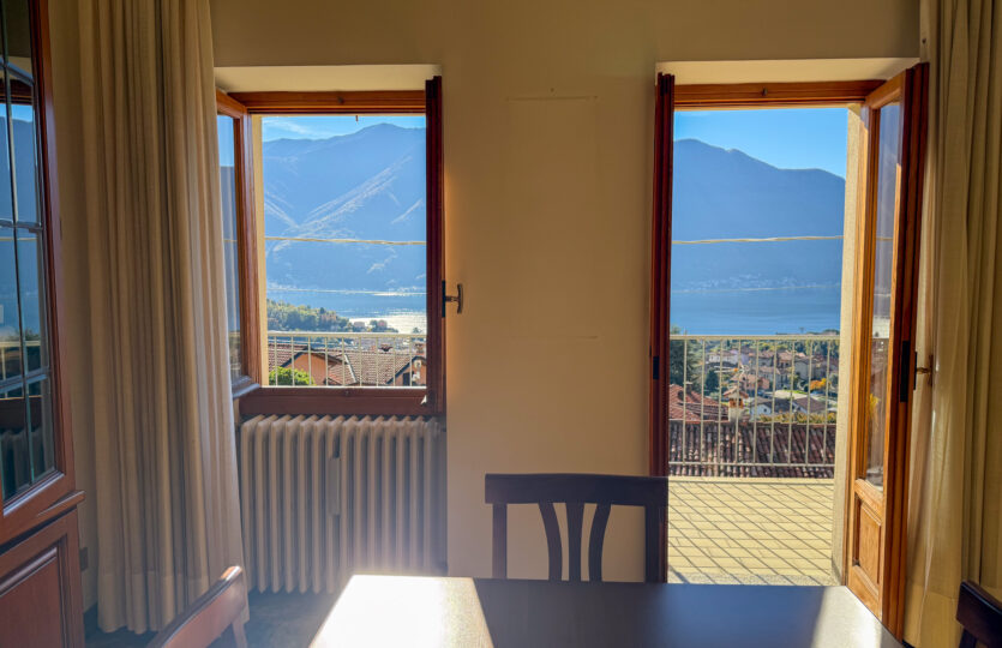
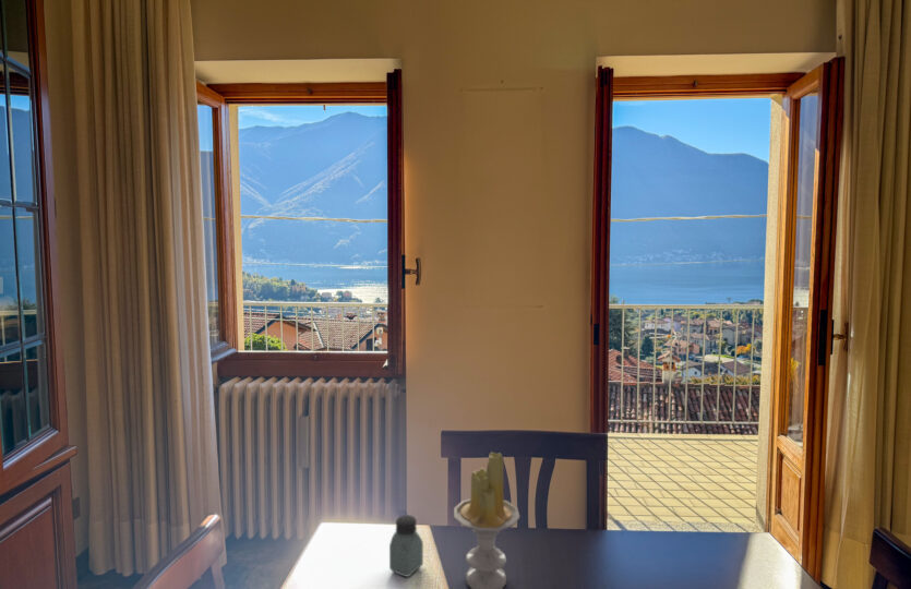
+ candle [453,452,520,589]
+ saltshaker [388,514,424,578]
